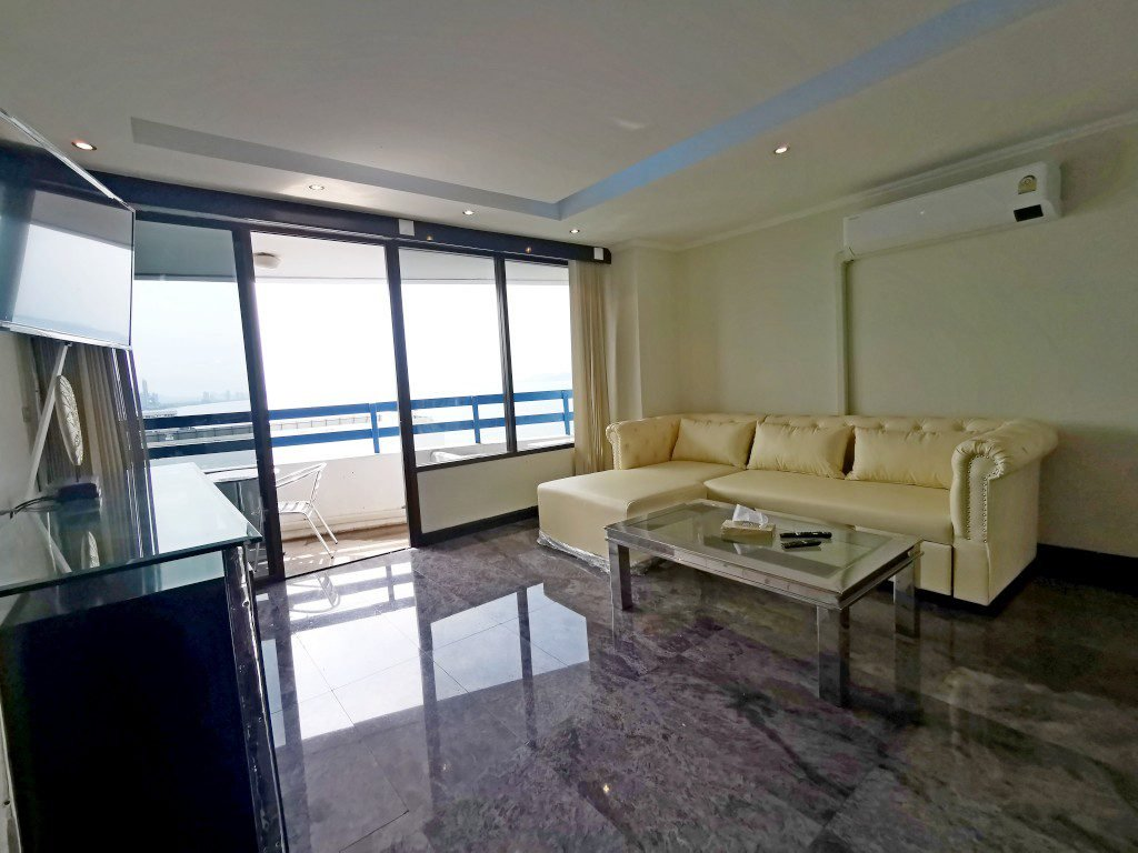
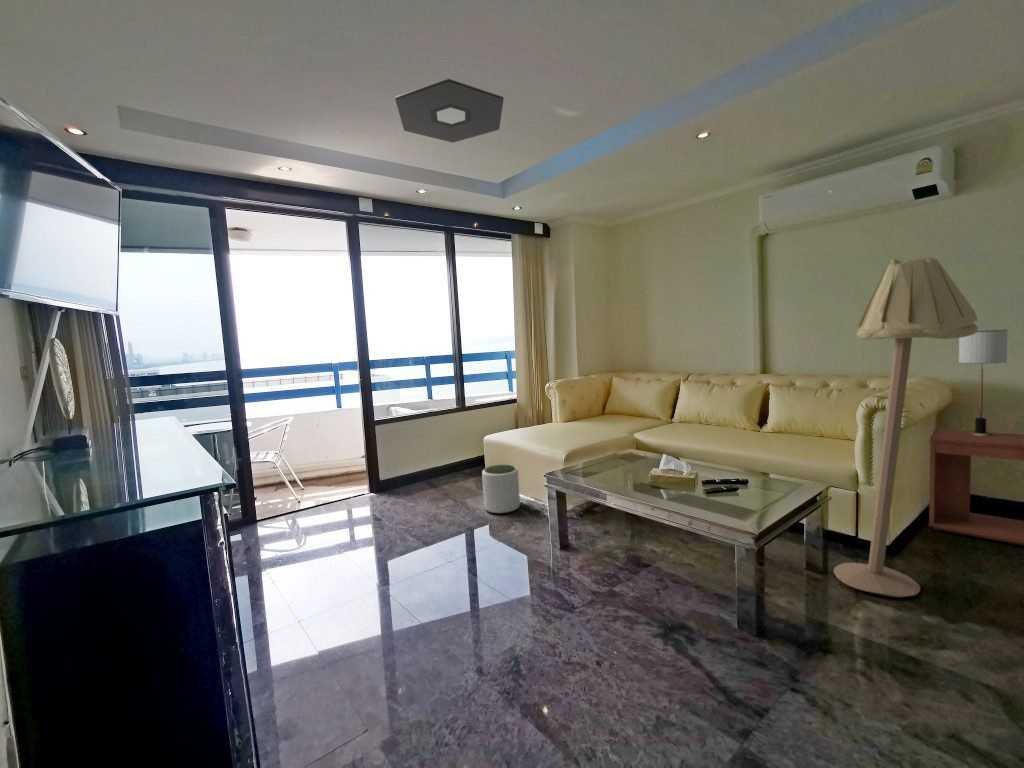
+ table lamp [958,329,1009,436]
+ plant pot [481,464,521,514]
+ ceiling light [394,77,504,144]
+ side table [928,428,1024,546]
+ floor lamp [833,257,979,598]
